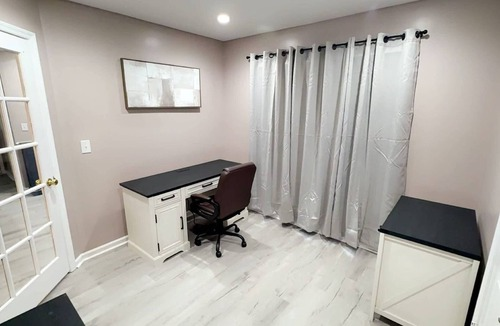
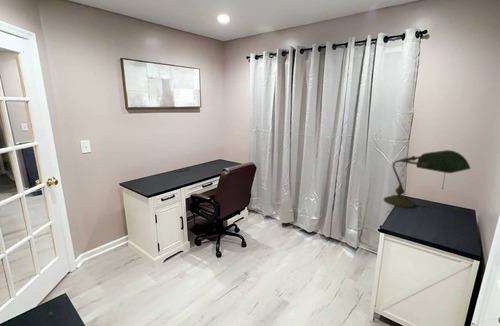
+ desk lamp [383,149,471,209]
